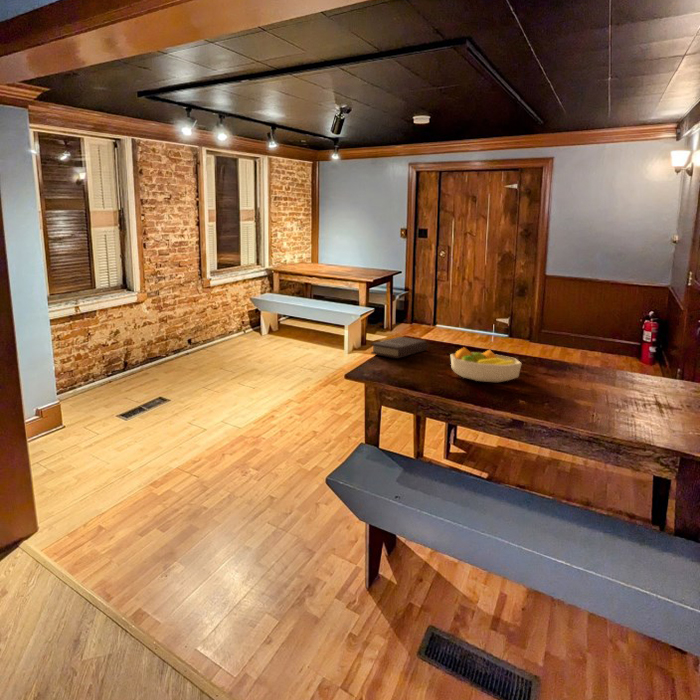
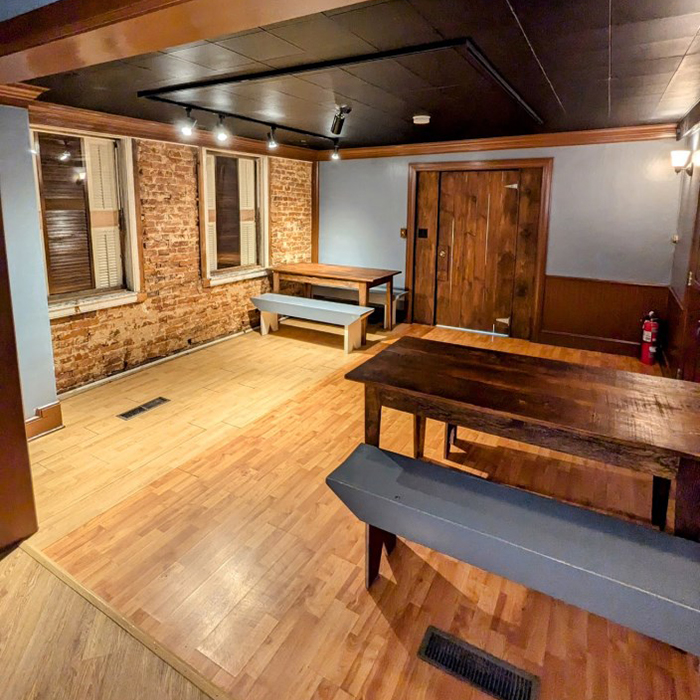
- fruit bowl [449,346,523,383]
- book [370,336,428,359]
